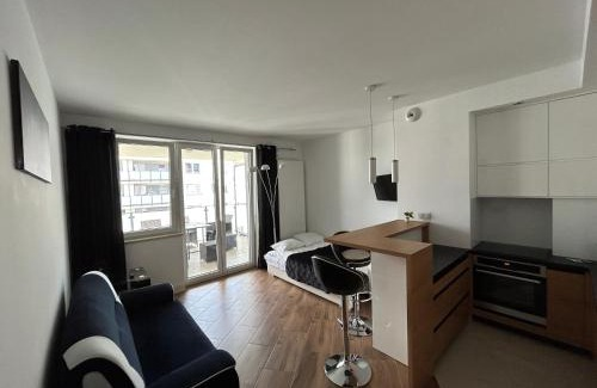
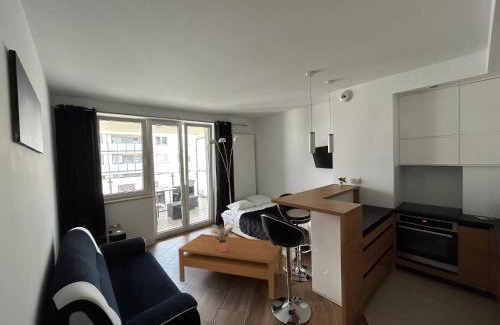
+ coffee table [177,233,284,300]
+ potted plant [210,220,234,252]
